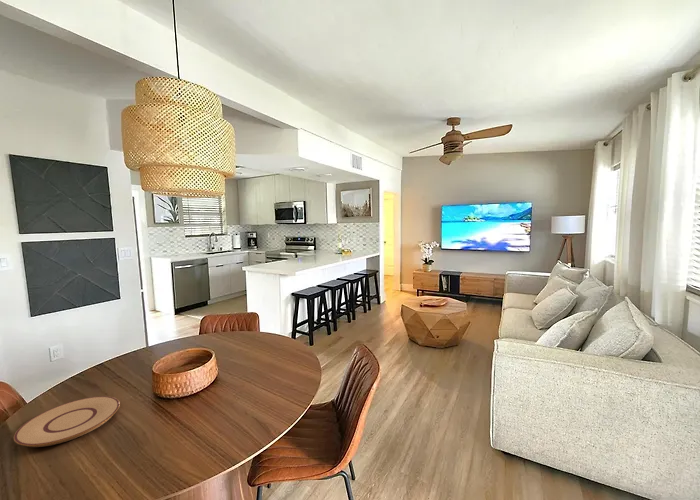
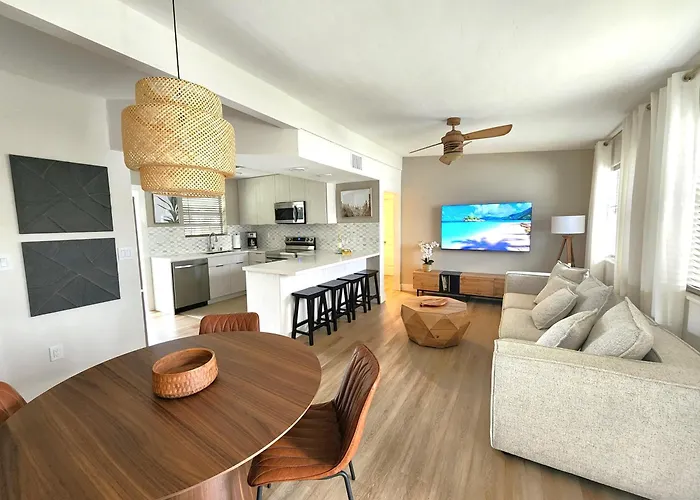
- plate [13,395,121,448]
